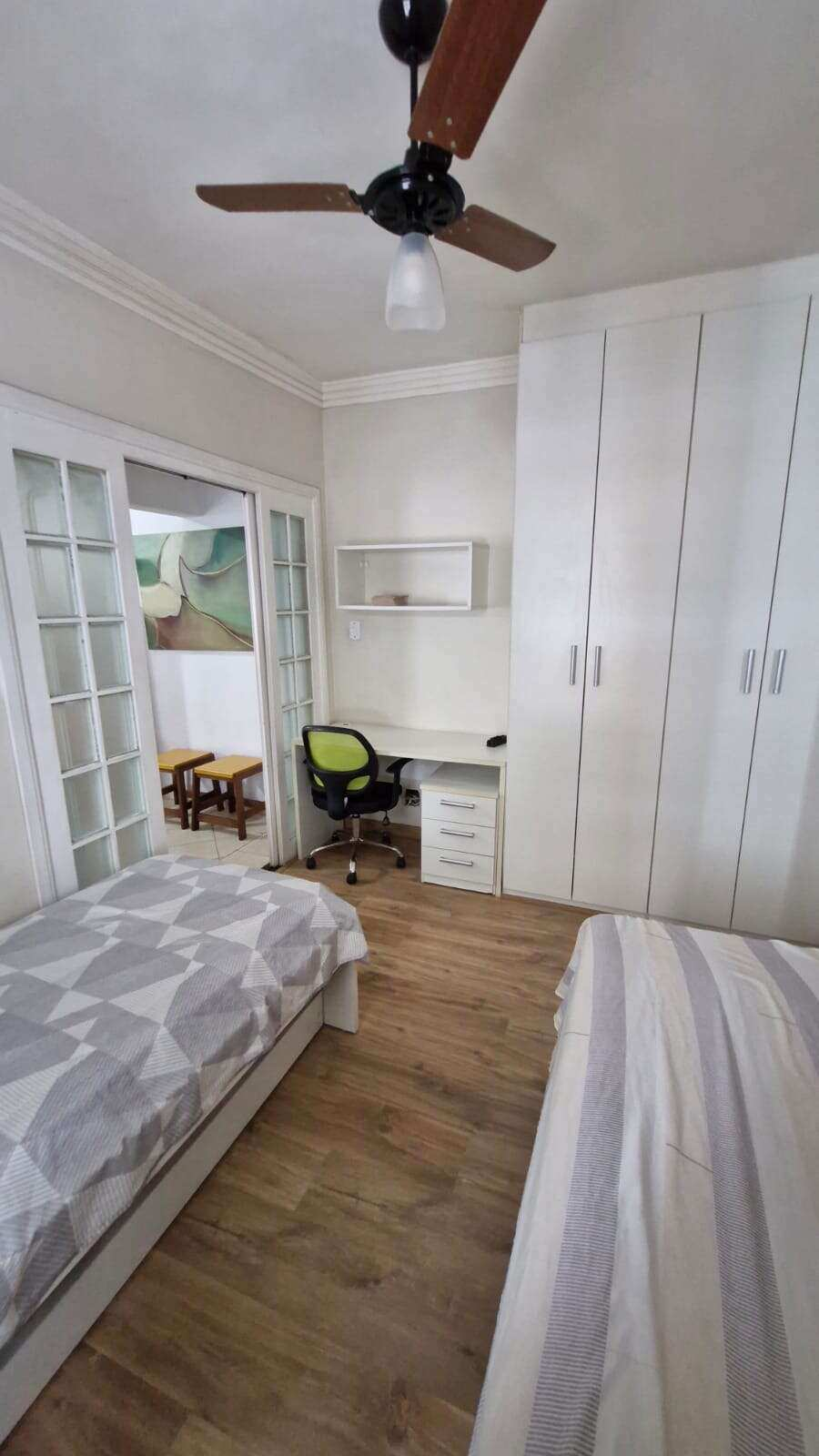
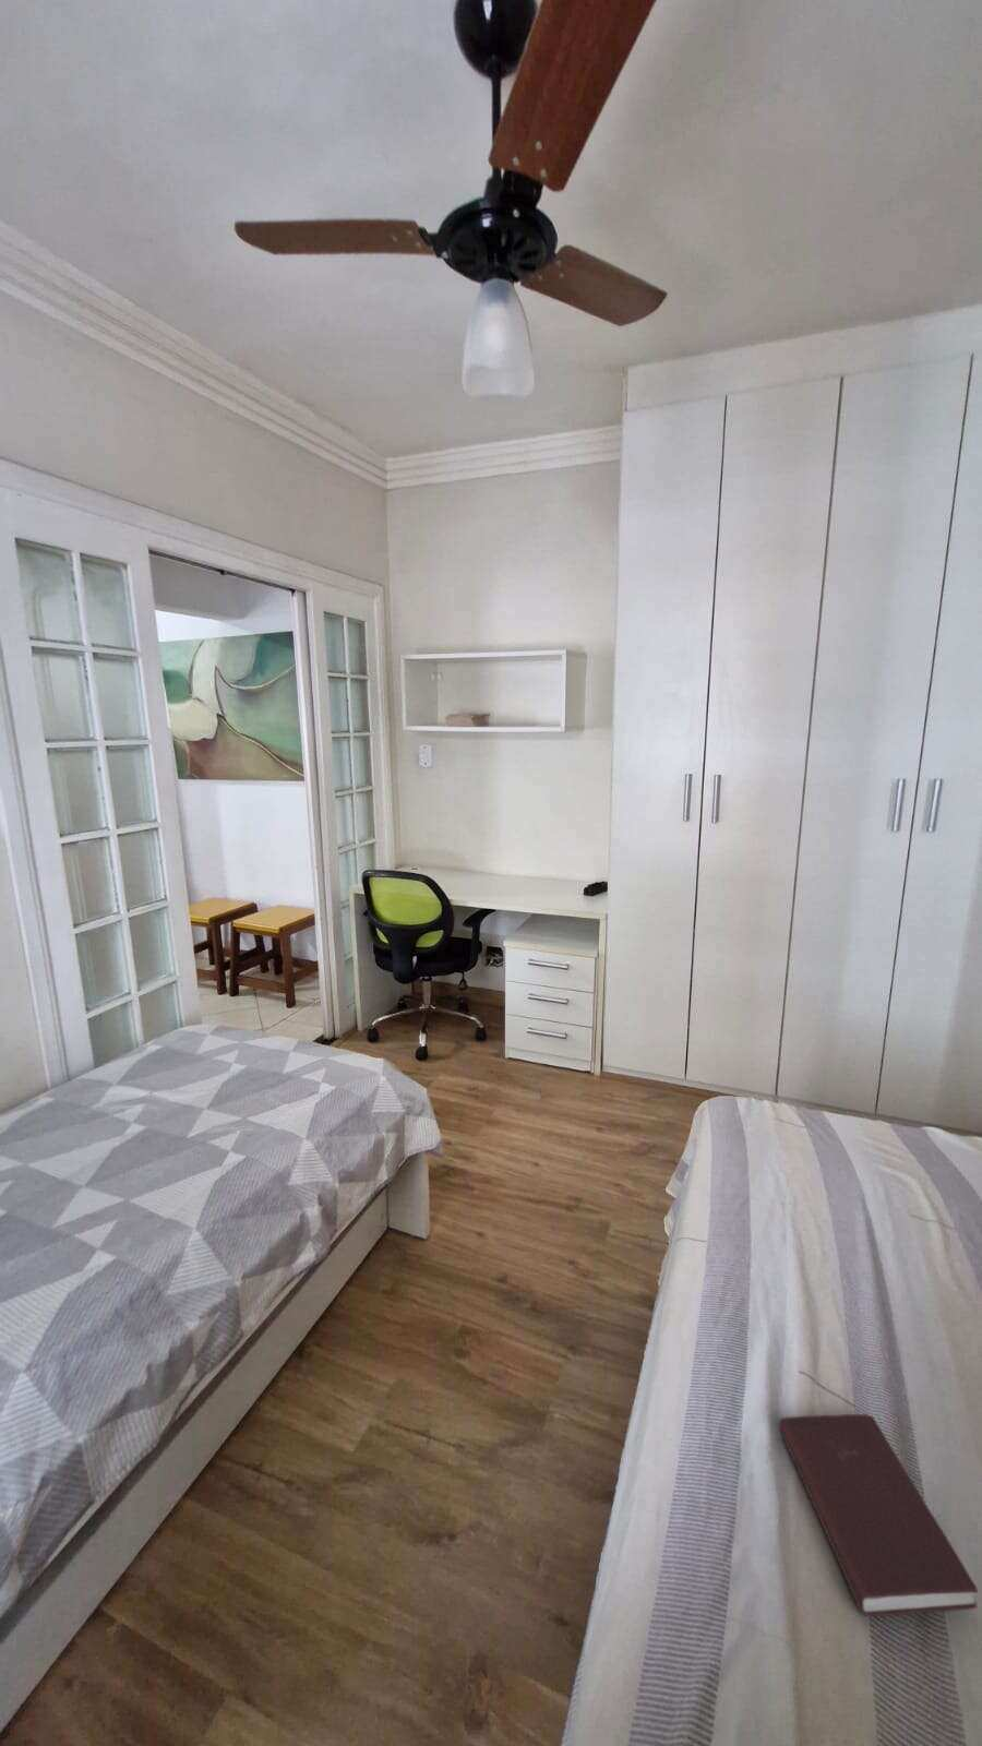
+ book [778,1413,980,1618]
